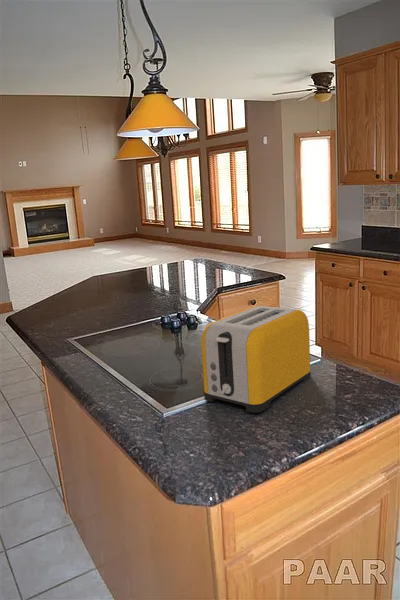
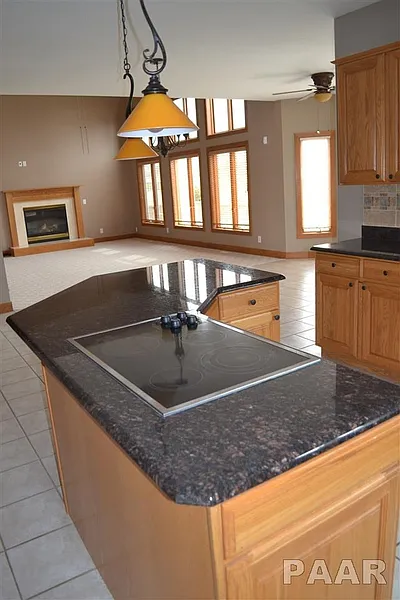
- toaster [200,305,311,414]
